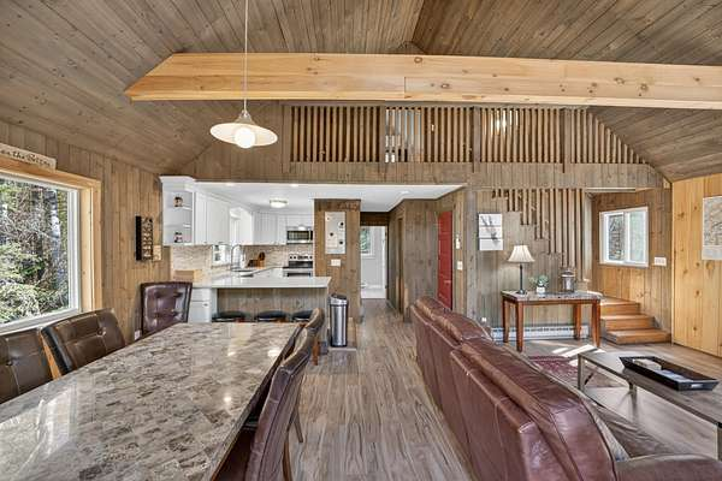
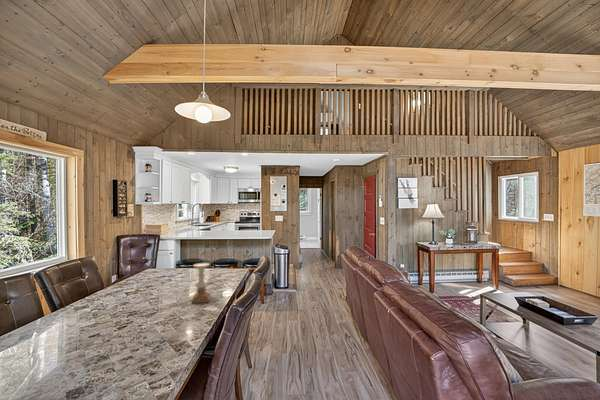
+ candle holder [191,262,212,304]
